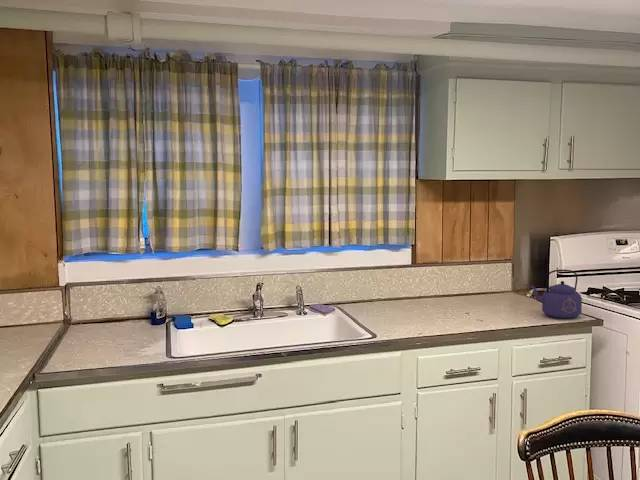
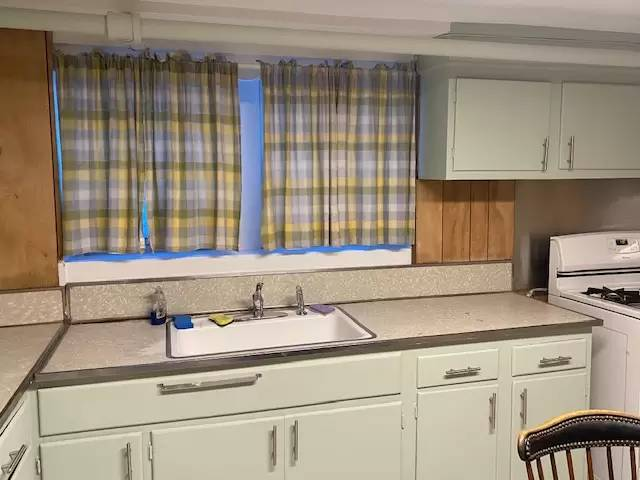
- kettle [529,268,583,320]
